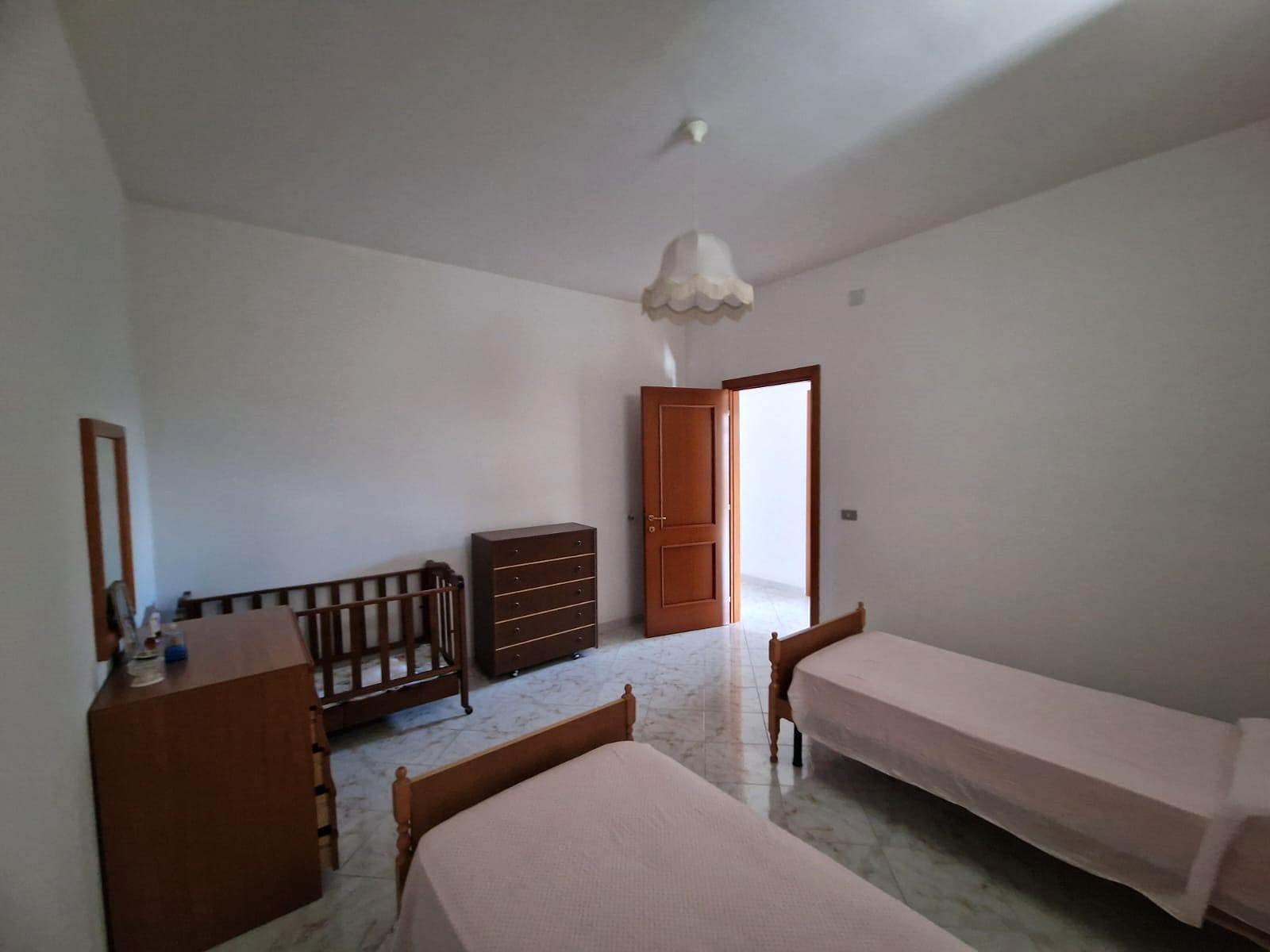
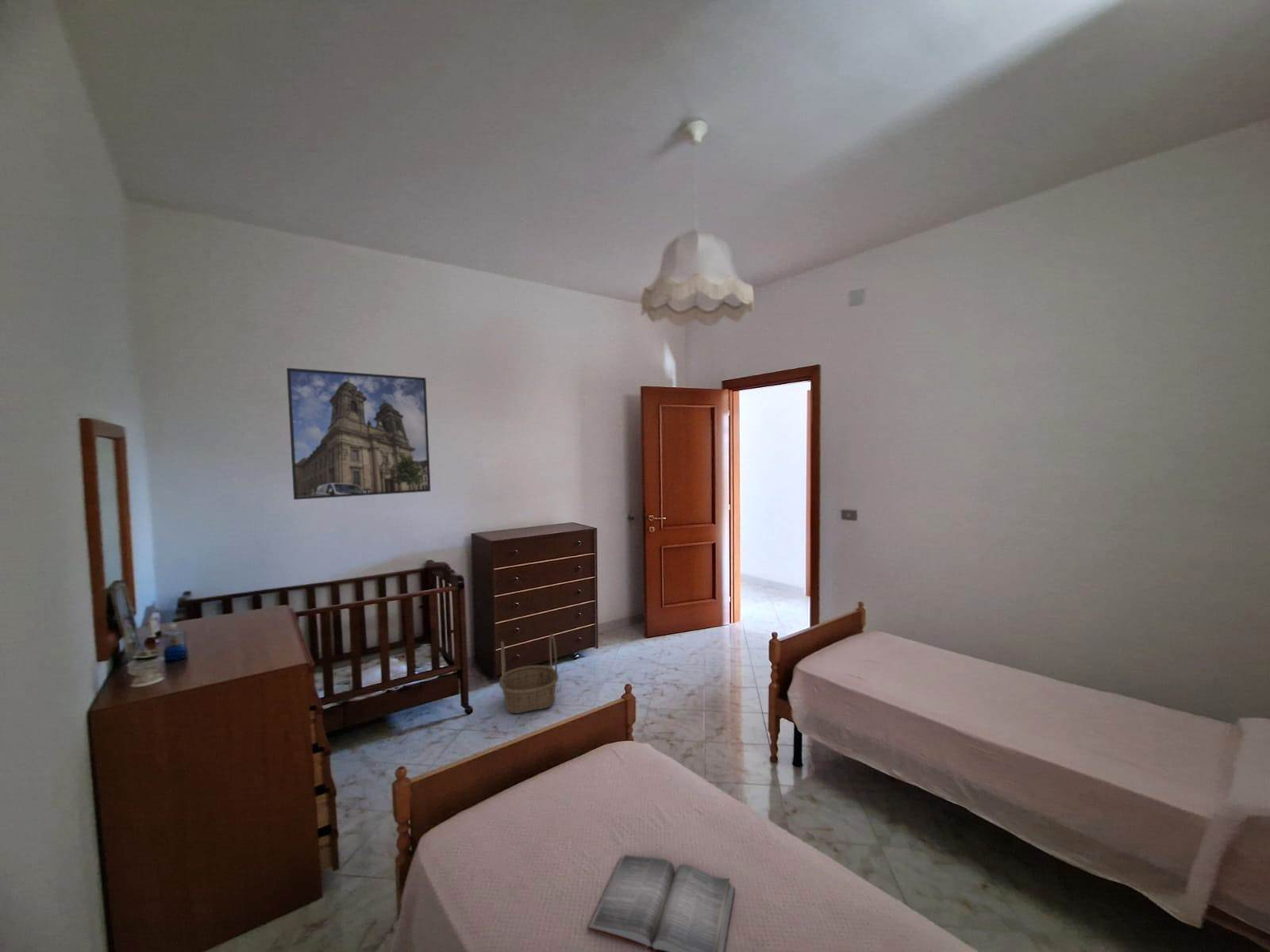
+ basket [498,633,559,714]
+ hardback book [586,854,736,952]
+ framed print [286,367,431,501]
